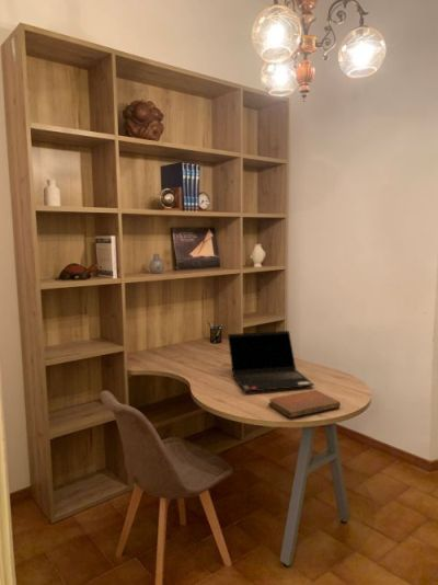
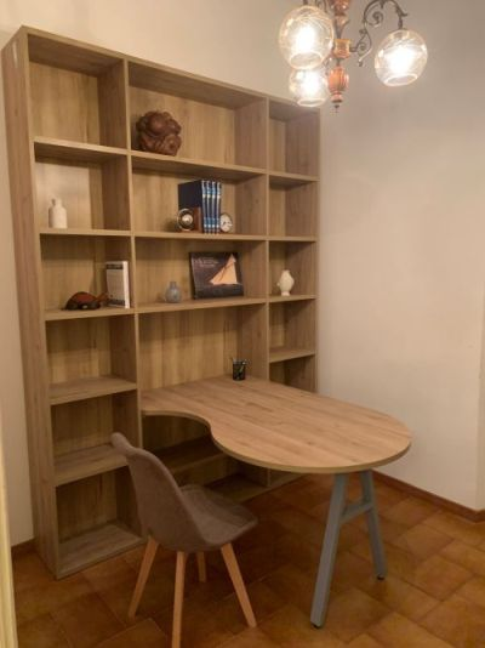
- notebook [267,389,342,418]
- laptop computer [227,330,315,393]
